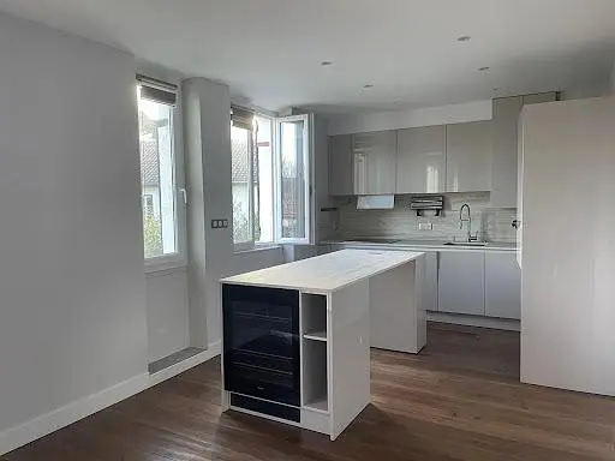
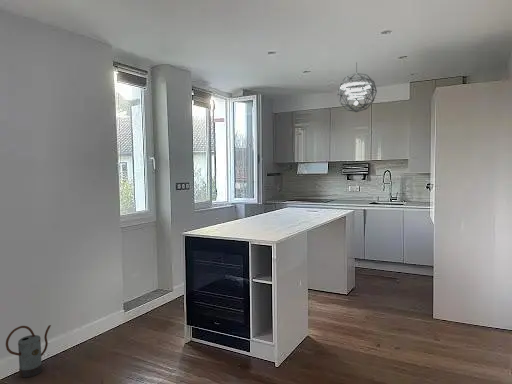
+ watering can [5,324,52,379]
+ pendant light [336,61,378,113]
